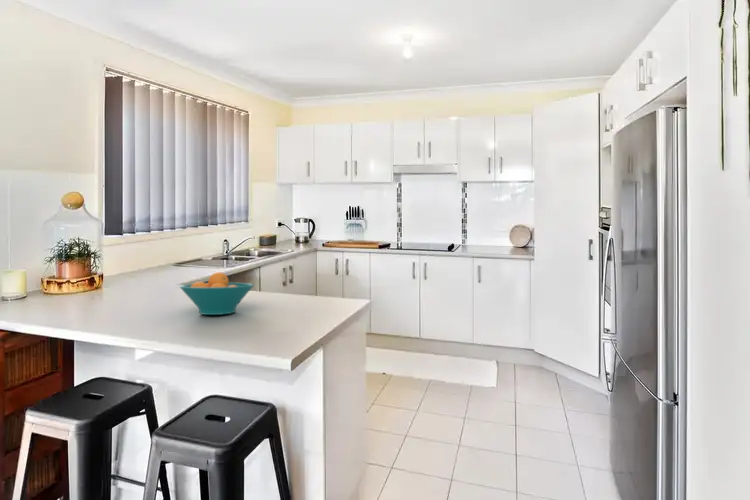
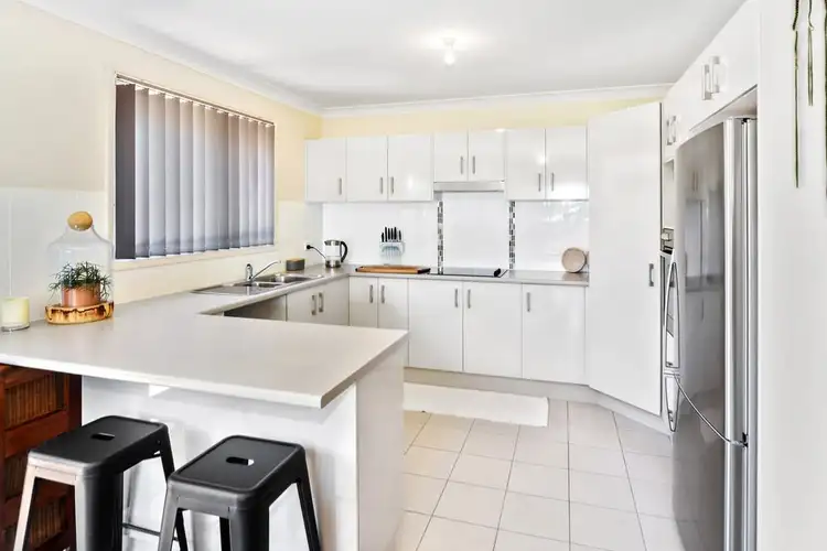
- fruit bowl [178,271,255,316]
